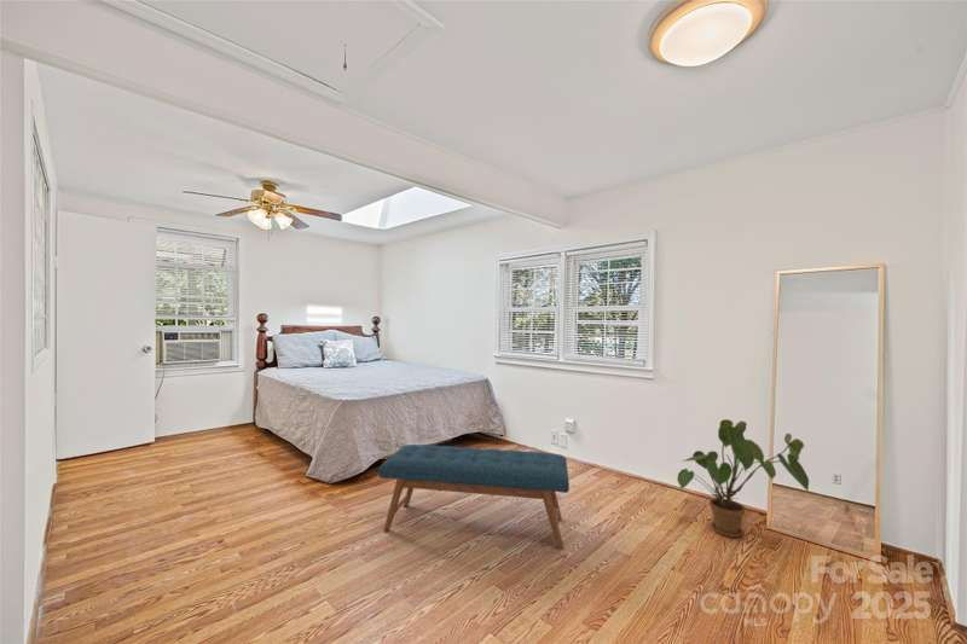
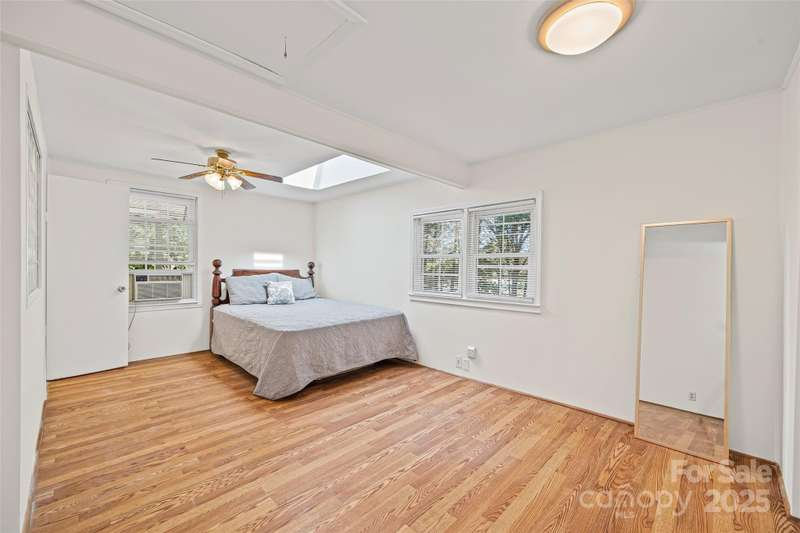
- bench [377,443,571,551]
- house plant [676,418,810,539]
